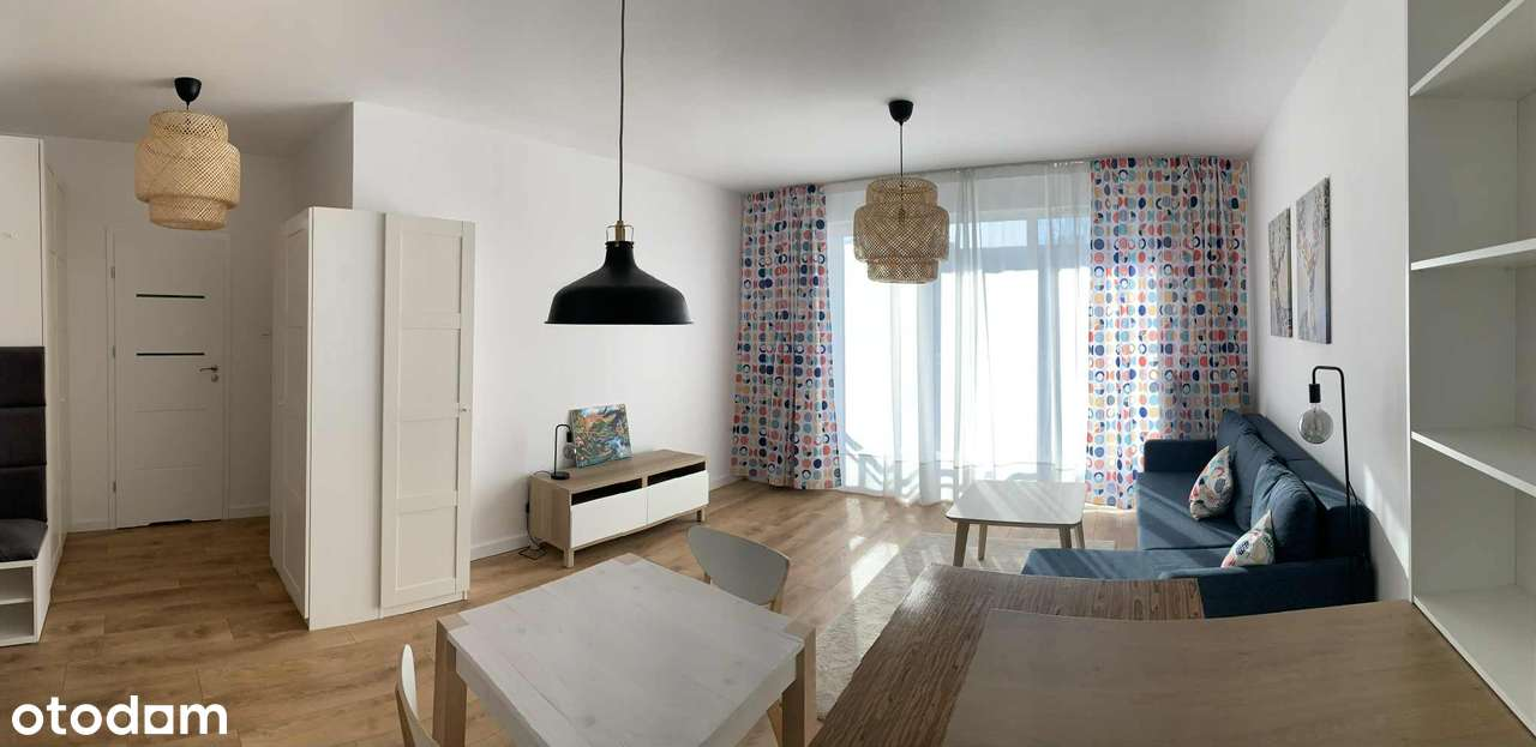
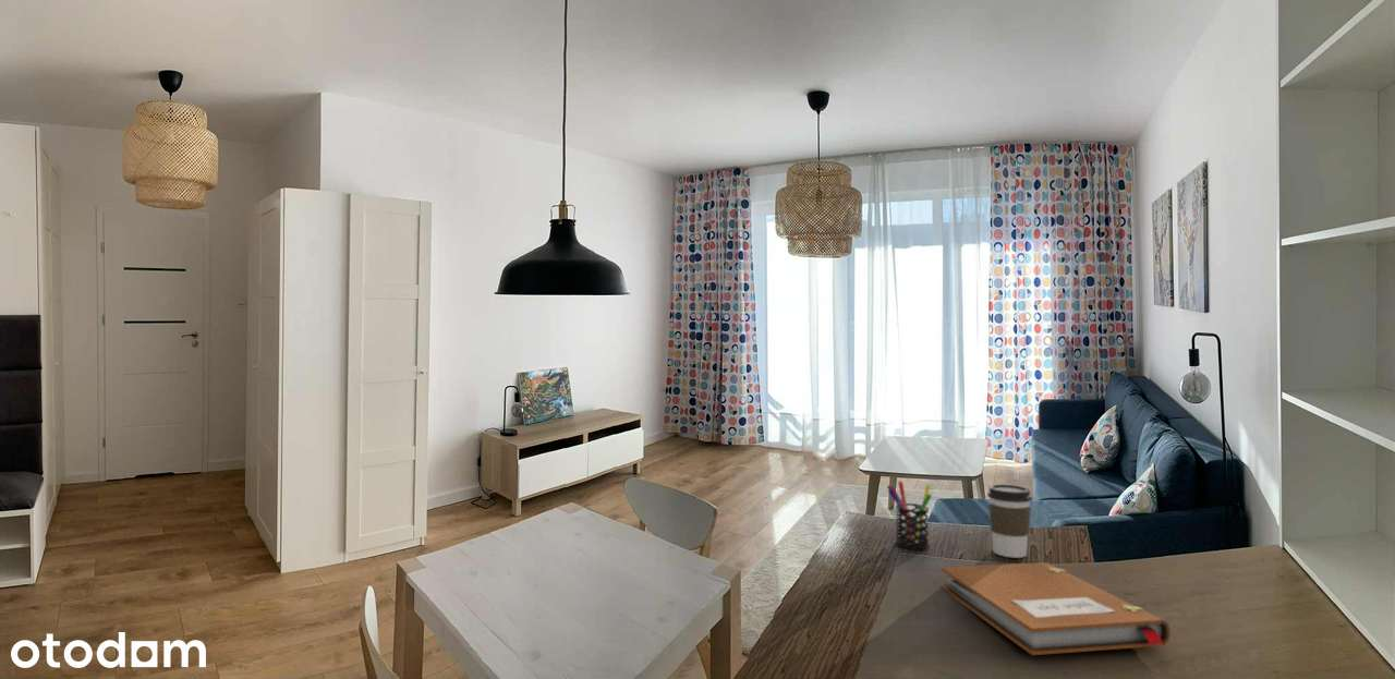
+ notebook [939,561,1170,656]
+ coffee cup [986,483,1033,559]
+ pen holder [886,481,933,550]
